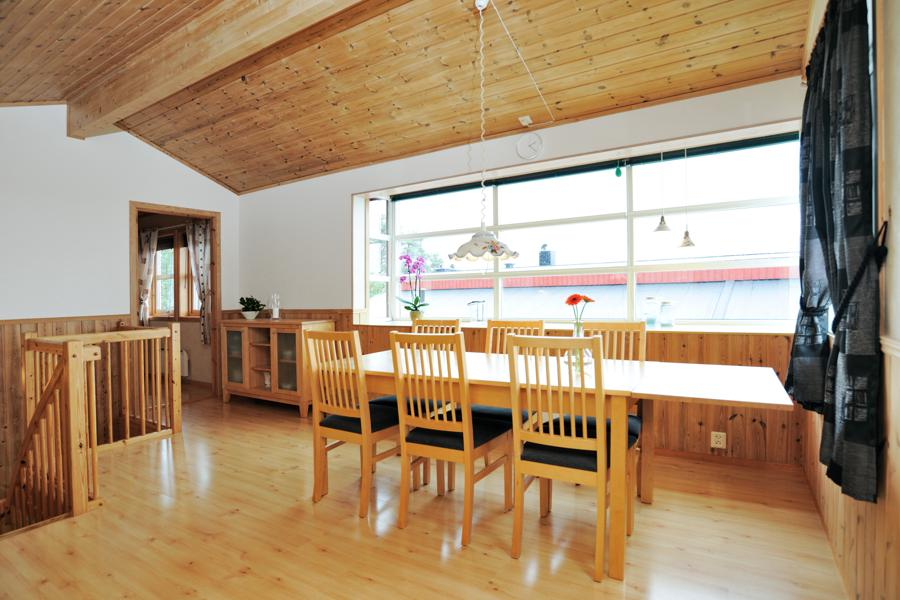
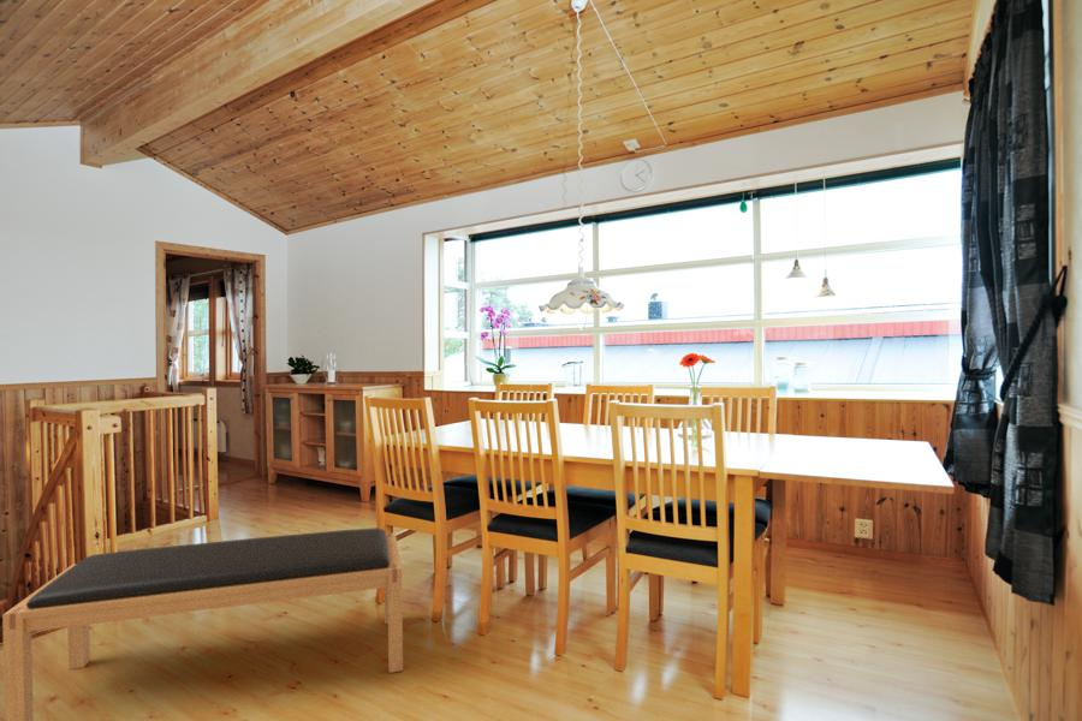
+ bench [1,526,404,721]
